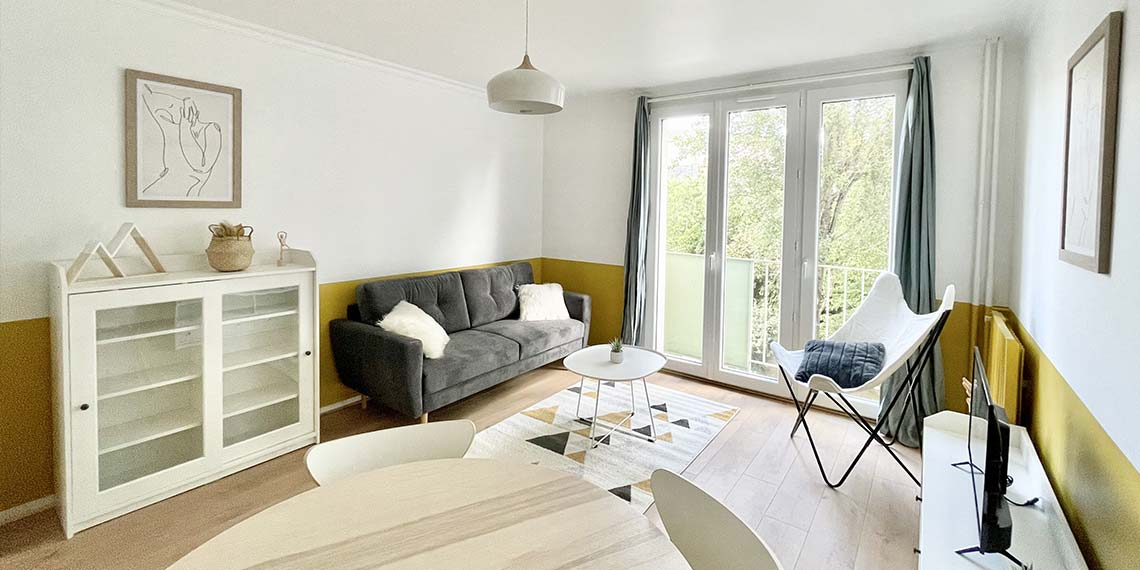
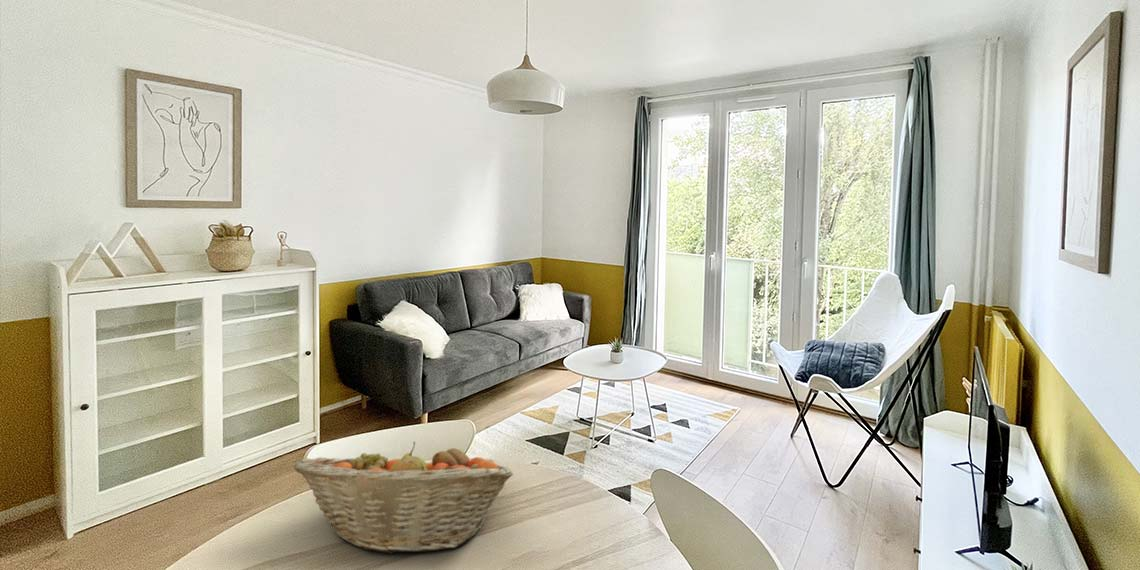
+ fruit basket [292,441,514,555]
